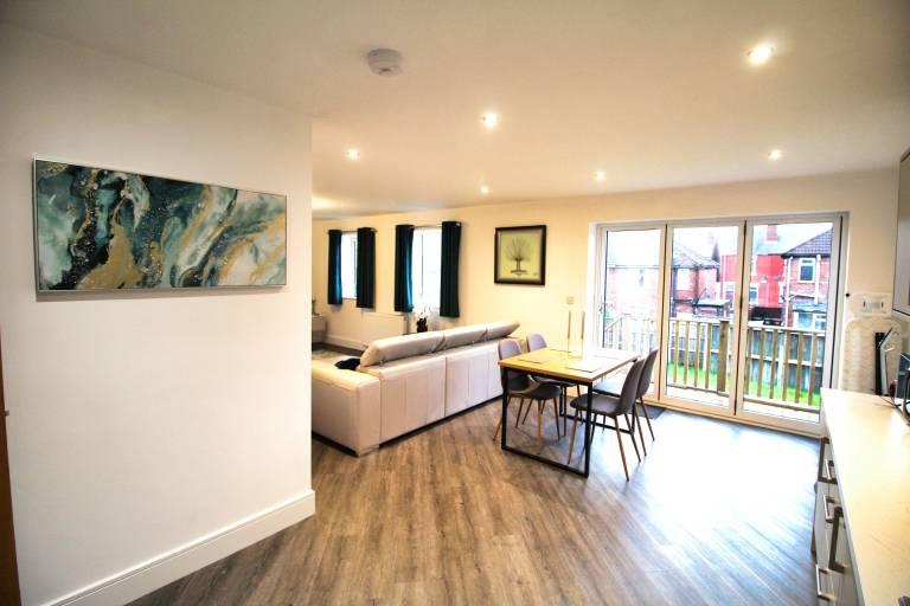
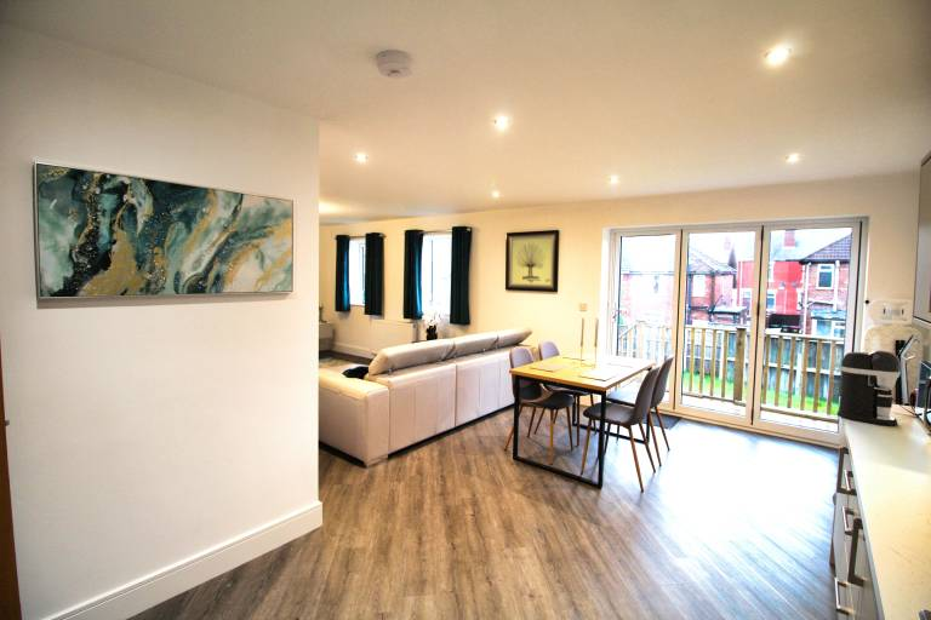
+ coffee maker [835,350,902,426]
